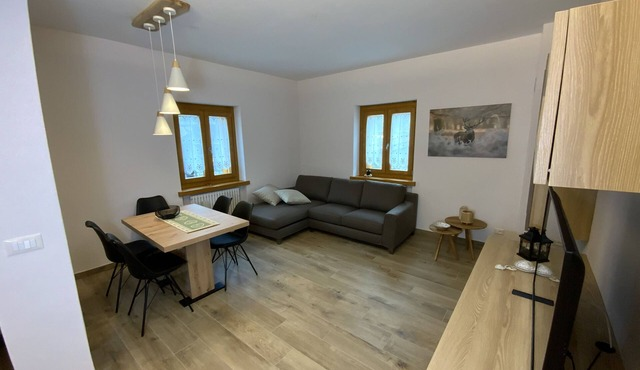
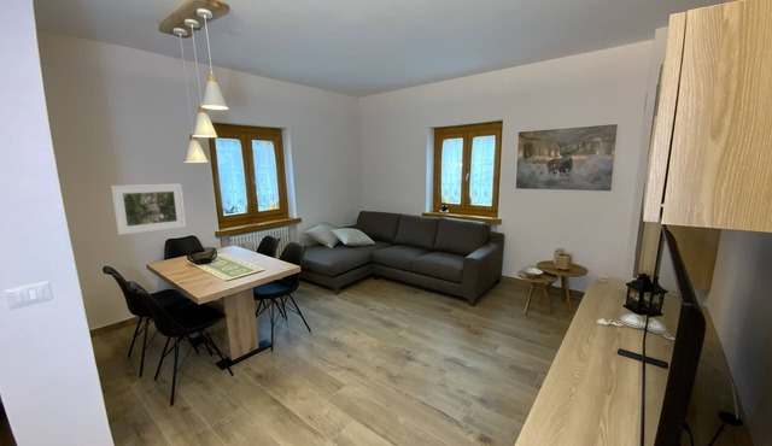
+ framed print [110,183,187,236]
